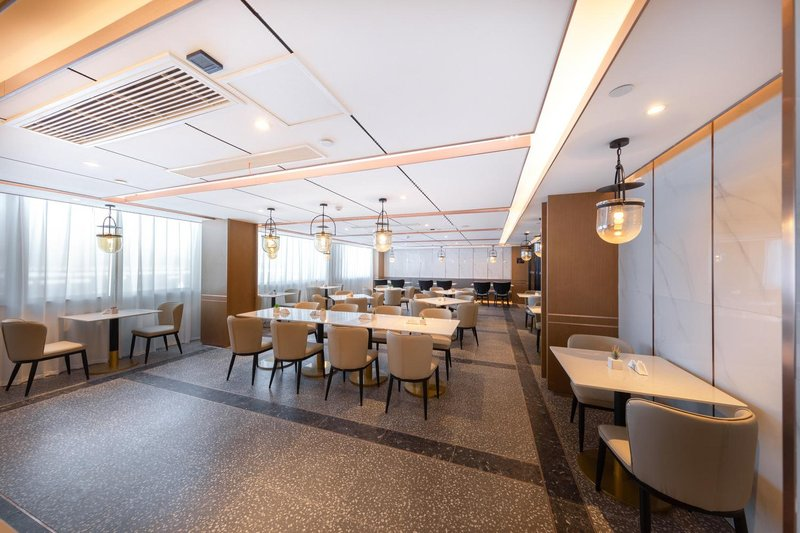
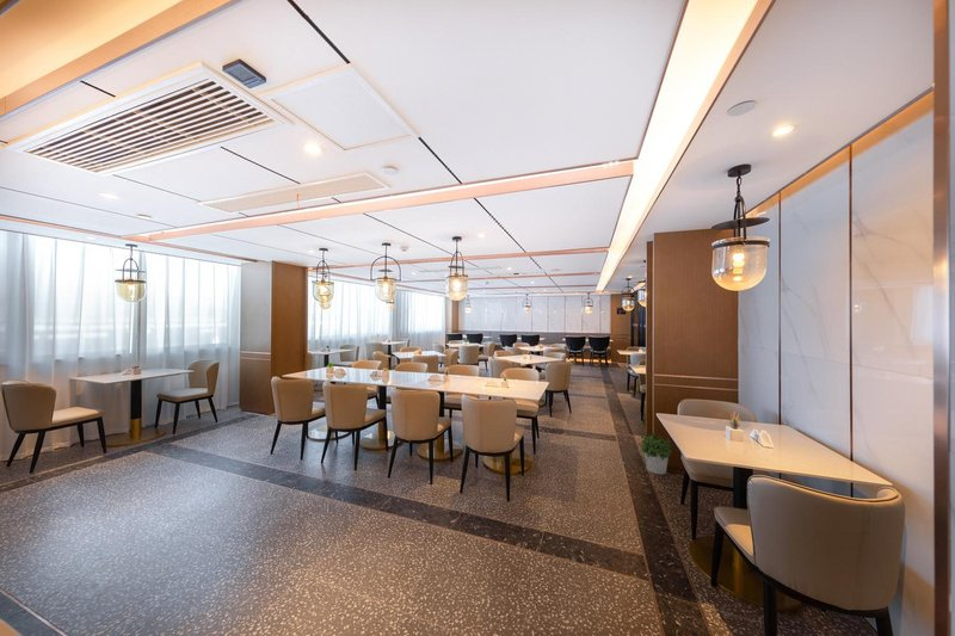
+ potted plant [637,432,673,475]
